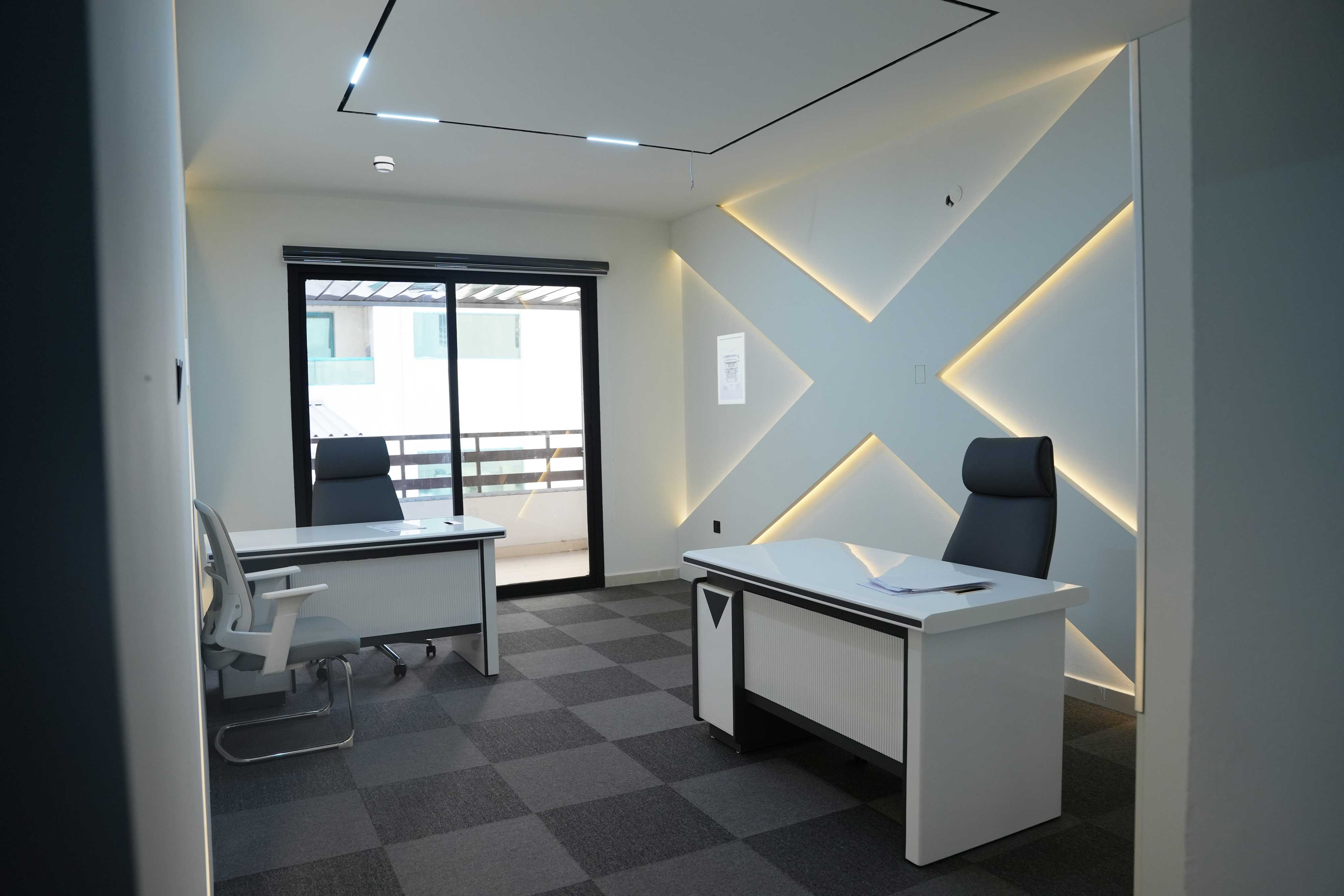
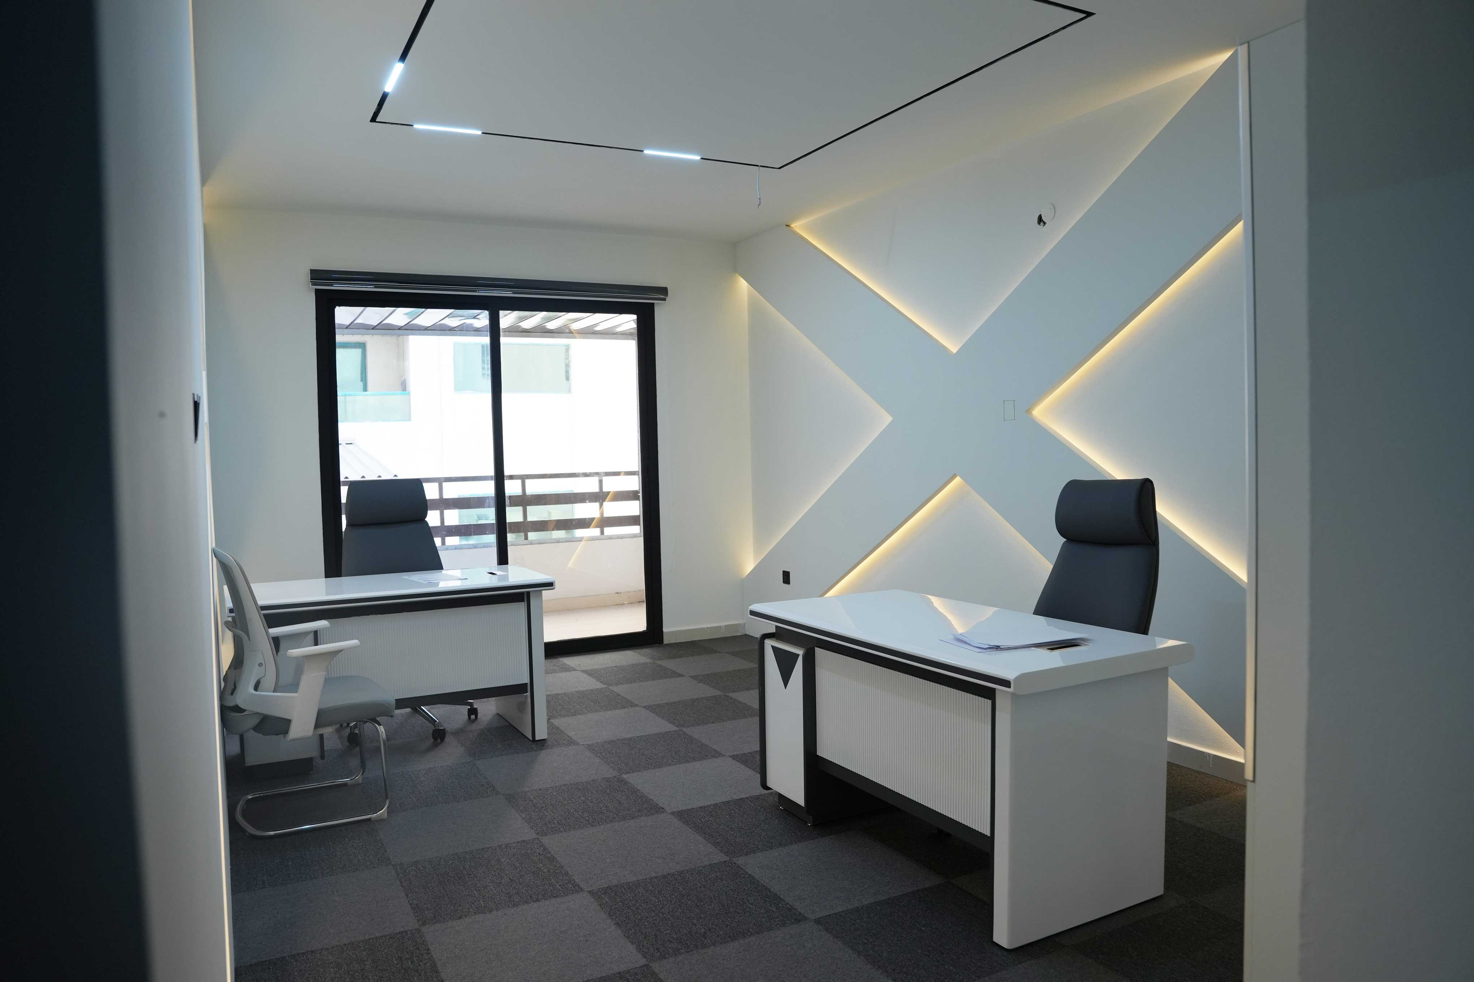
- wall art [717,332,747,405]
- smoke detector [373,156,395,173]
